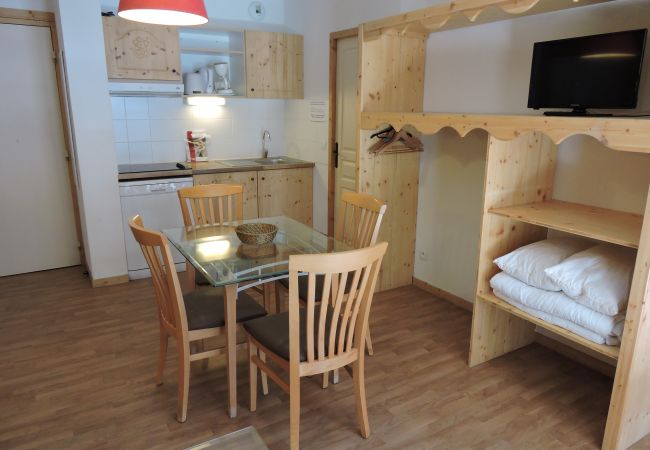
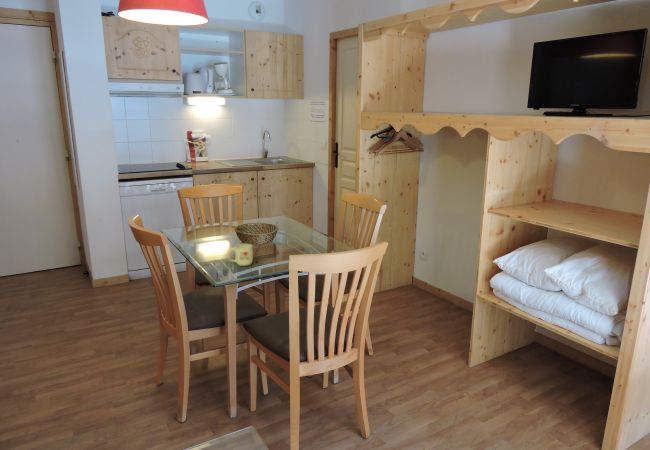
+ mug [226,243,254,267]
